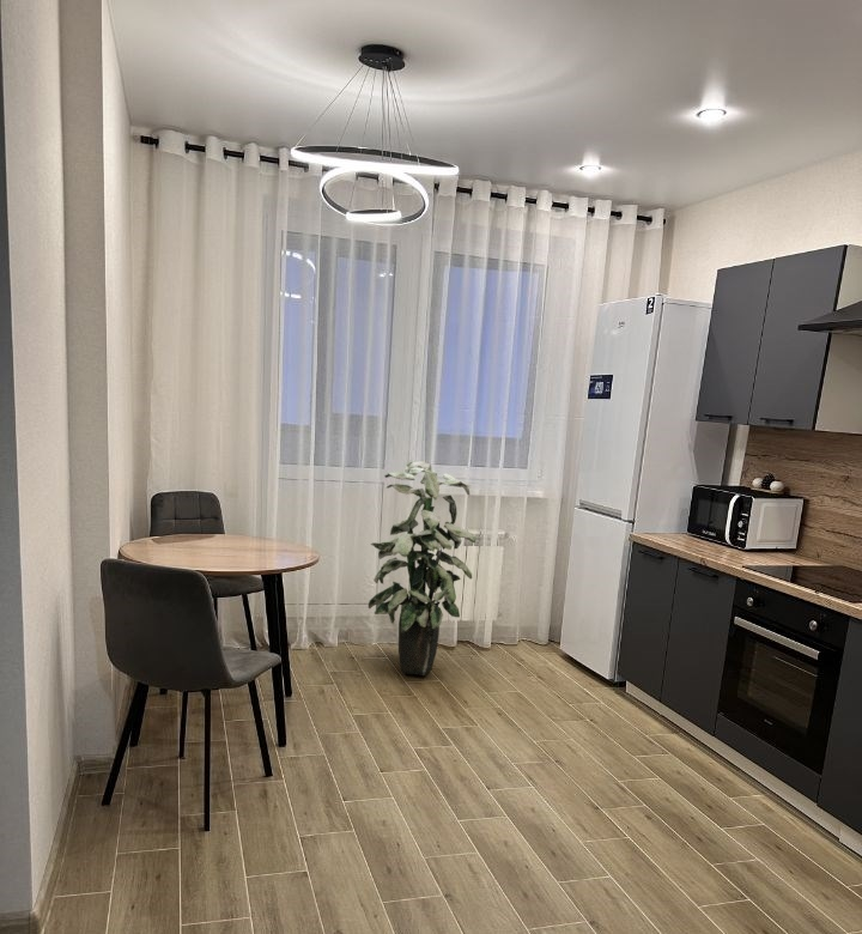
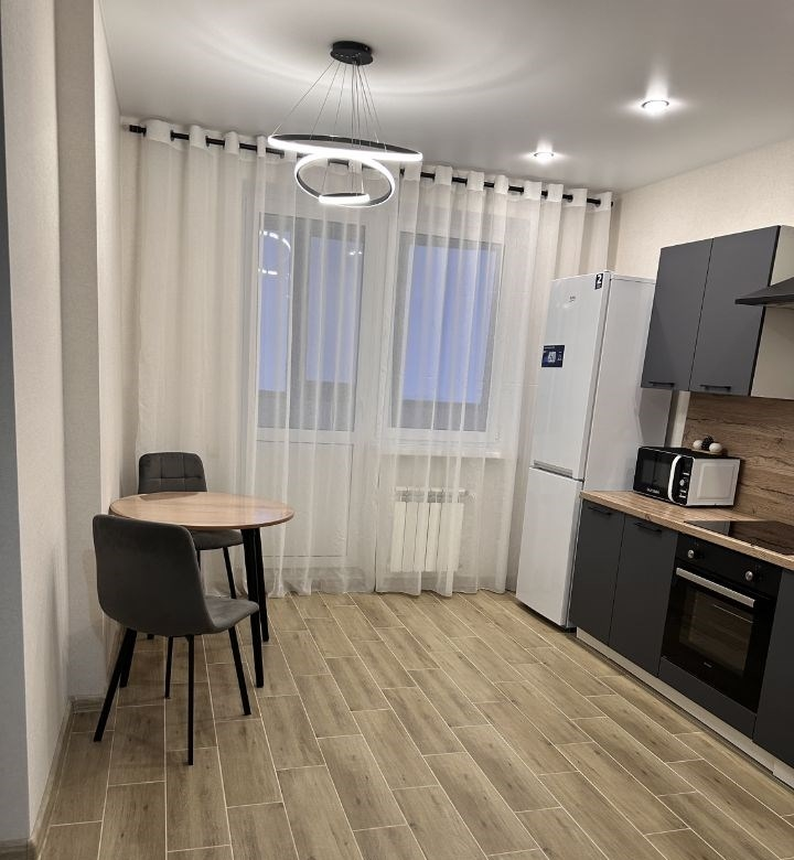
- indoor plant [368,460,476,677]
